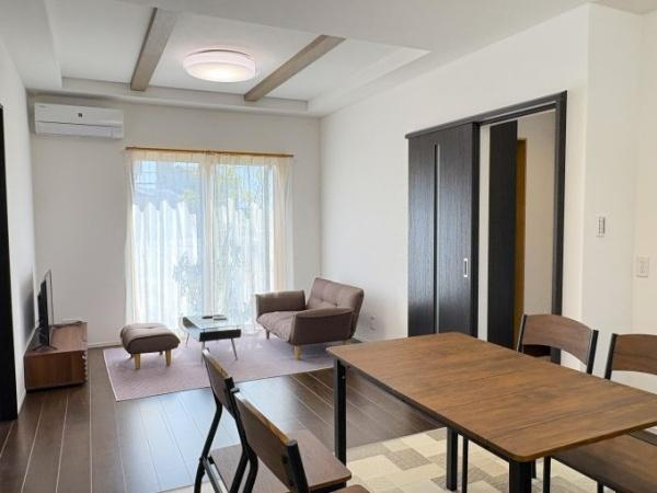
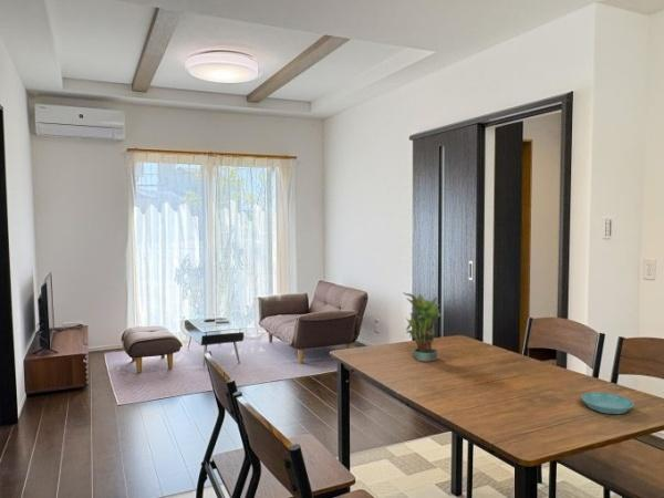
+ saucer [580,392,635,415]
+ potted plant [402,291,442,363]
